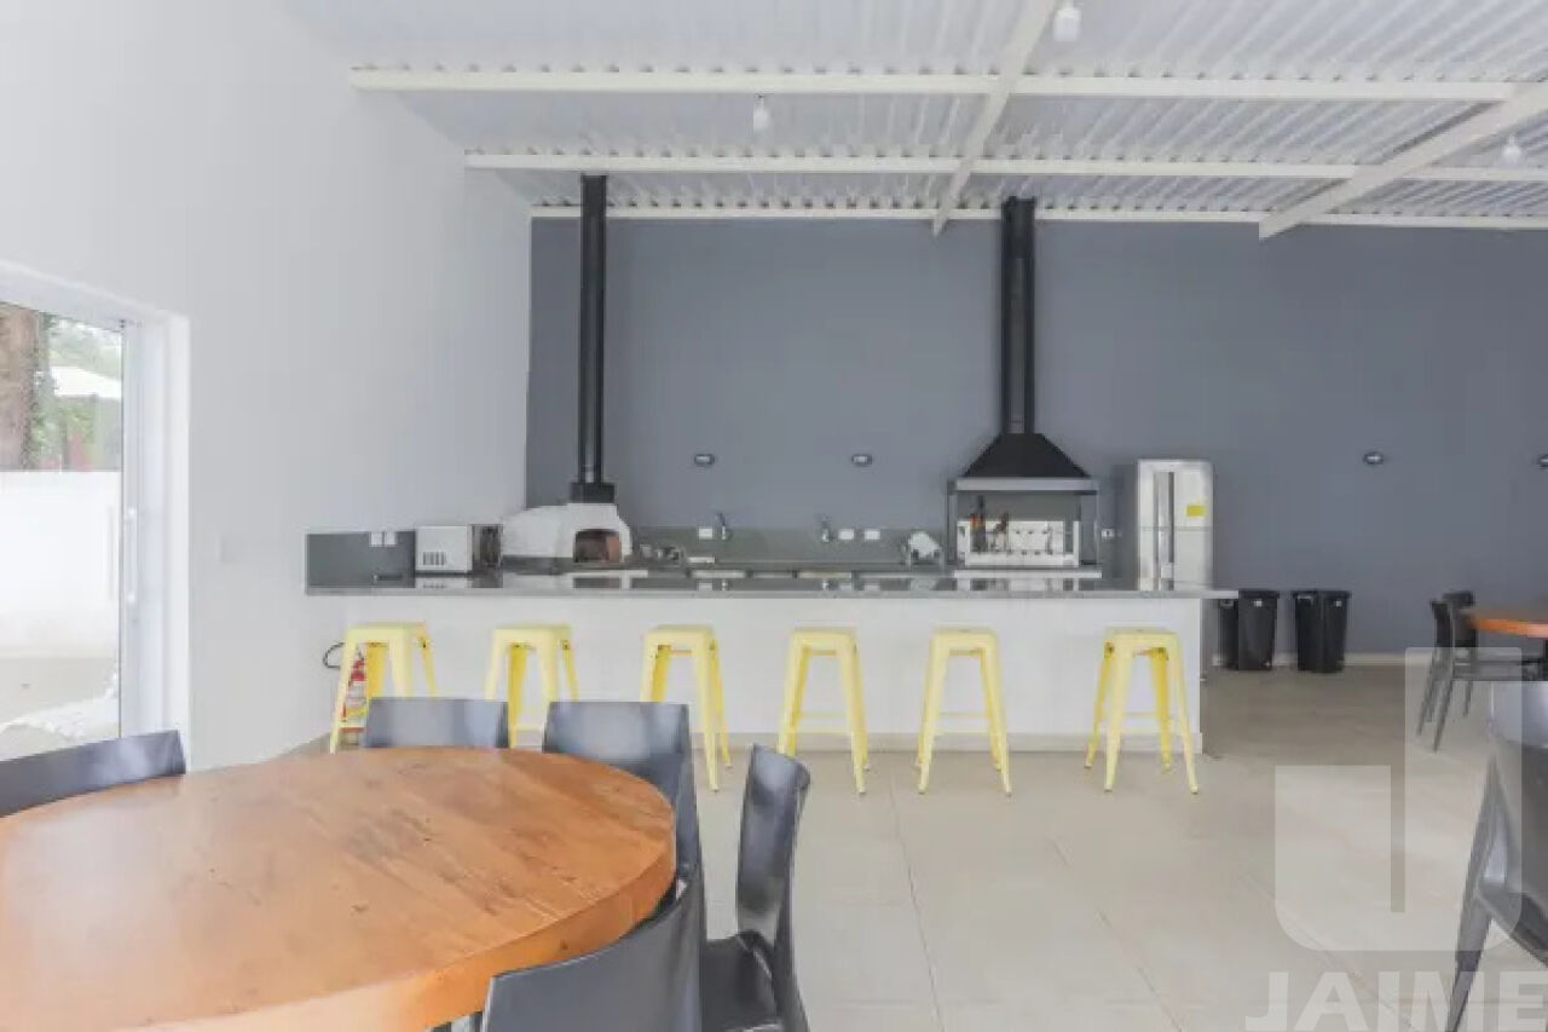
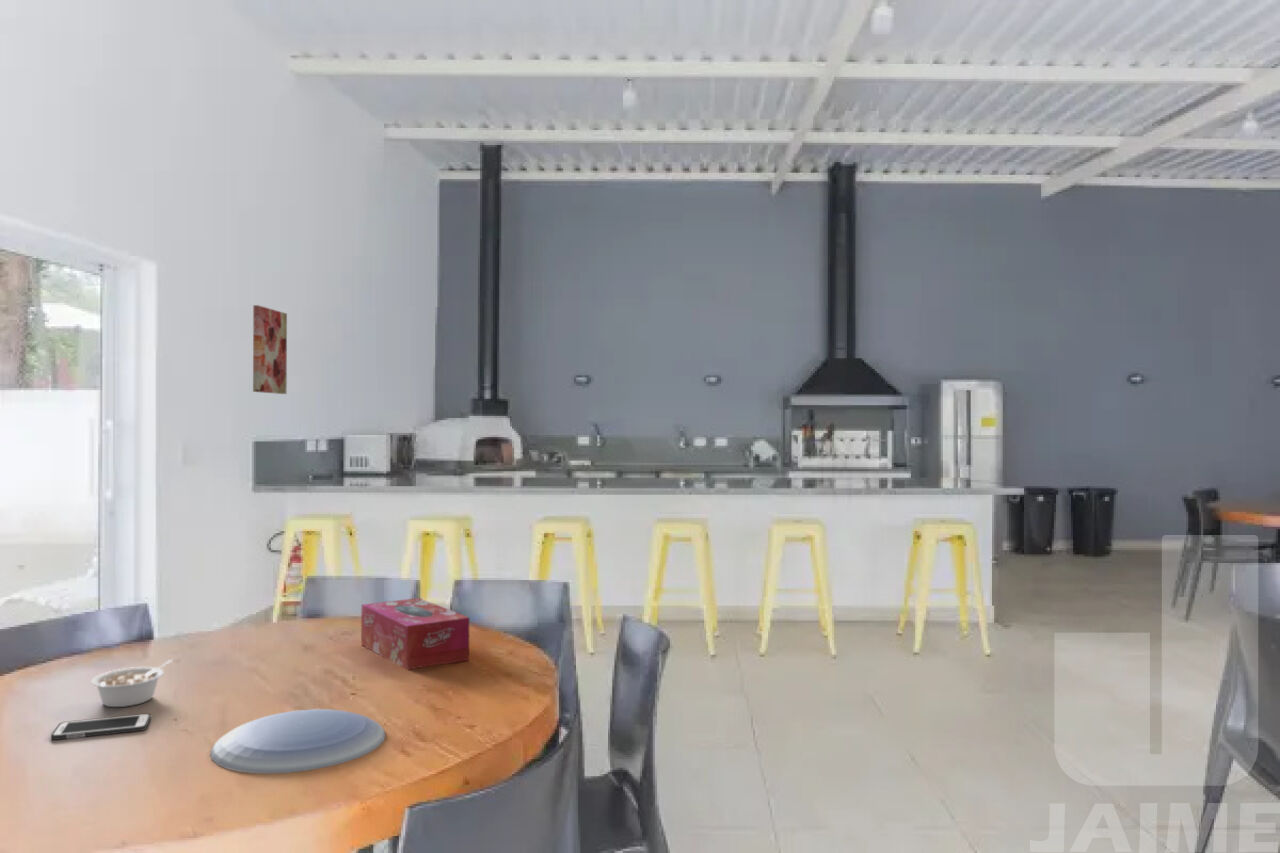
+ tissue box [360,597,470,671]
+ legume [90,659,174,708]
+ plate [209,708,386,774]
+ wall art [252,304,288,395]
+ cell phone [50,713,152,741]
